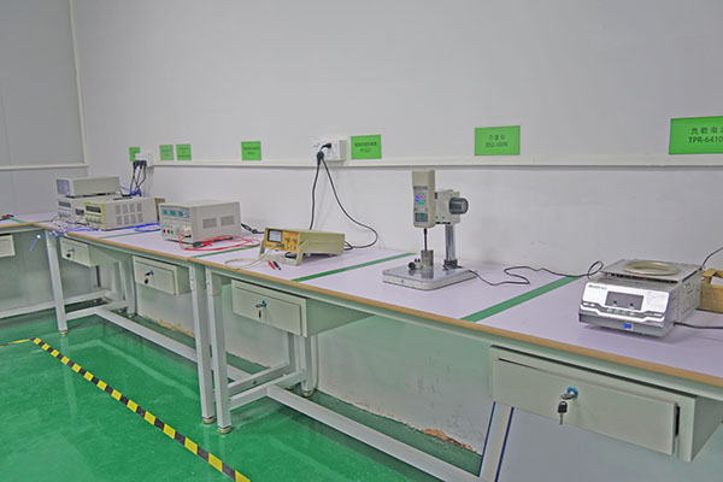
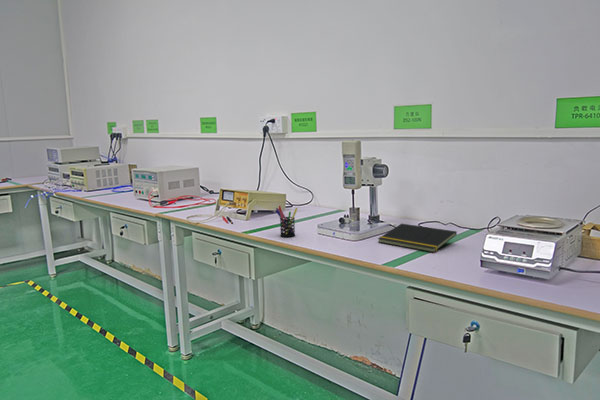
+ notepad [377,222,458,253]
+ pen holder [275,205,299,238]
